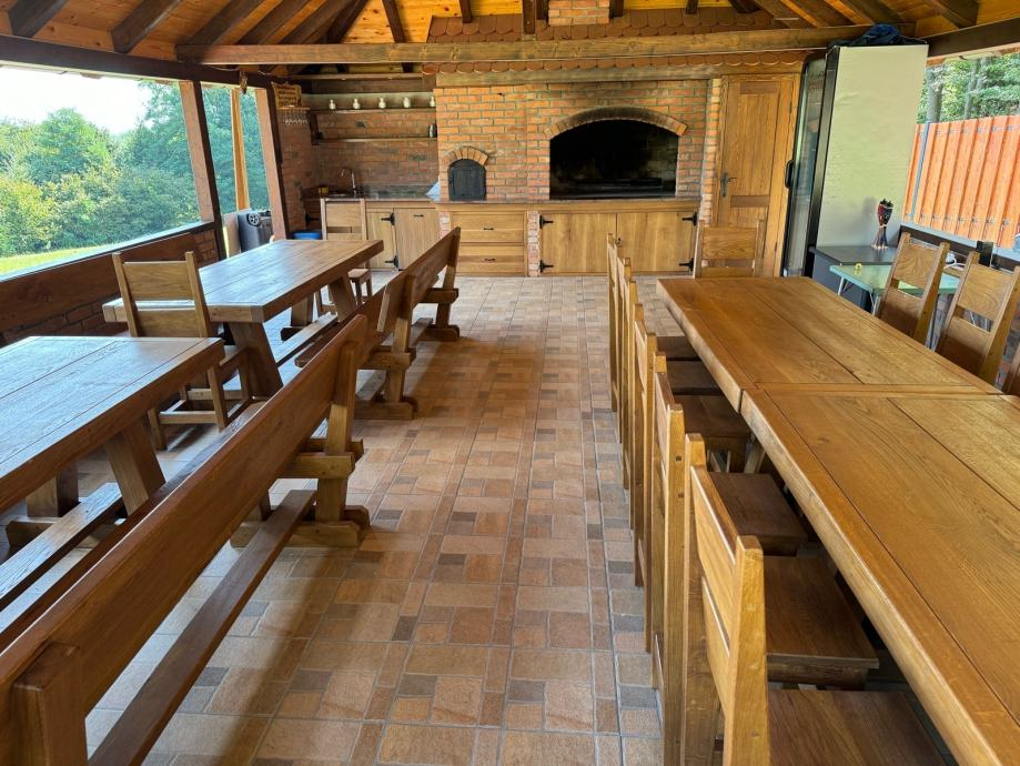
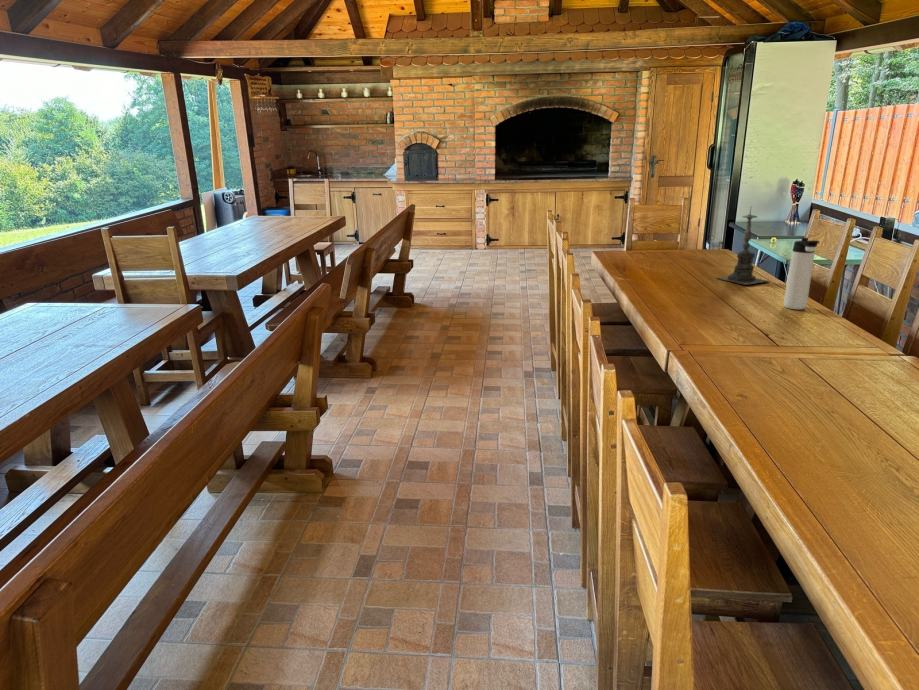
+ thermos bottle [783,237,820,310]
+ candle holder [716,207,771,286]
